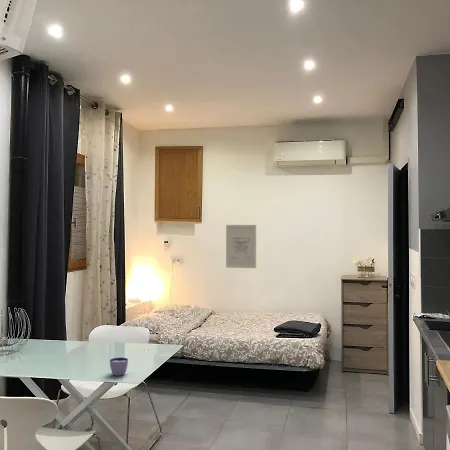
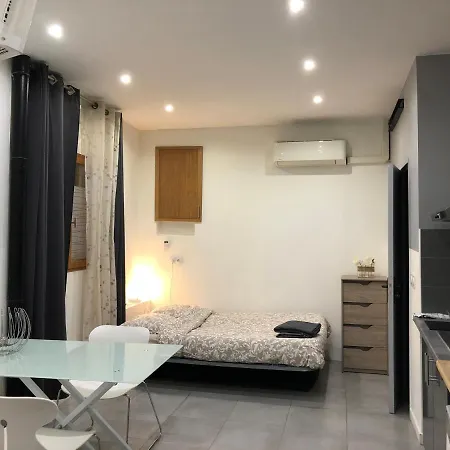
- cup [109,357,129,377]
- wall art [225,224,257,269]
